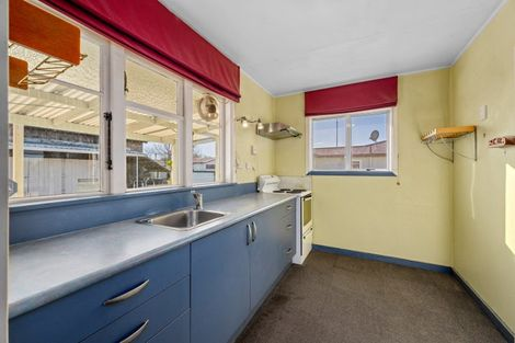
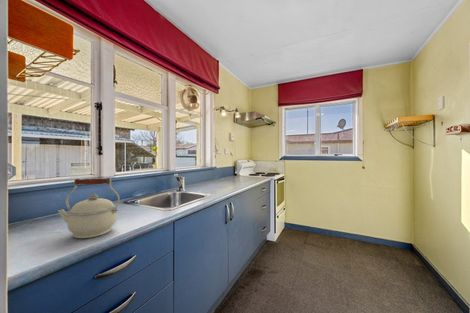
+ kettle [57,177,121,239]
